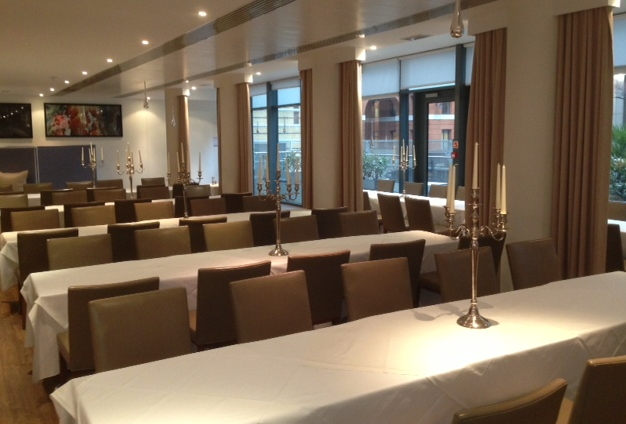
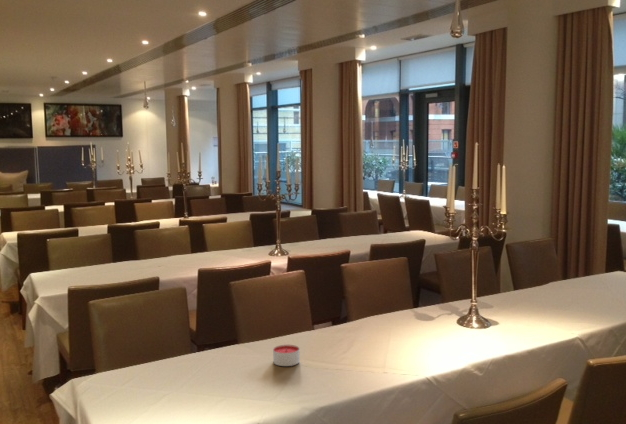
+ candle [272,344,301,367]
